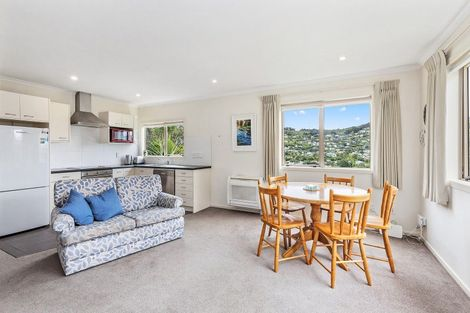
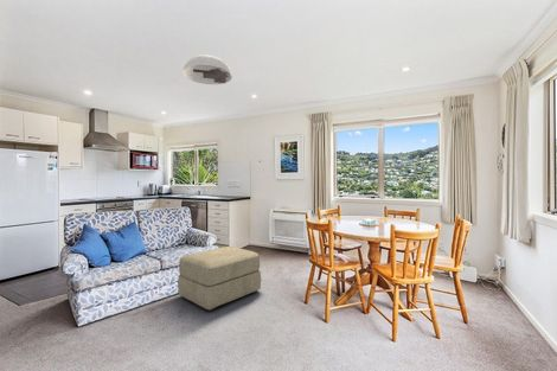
+ ottoman [177,245,262,312]
+ ceiling light [183,53,233,85]
